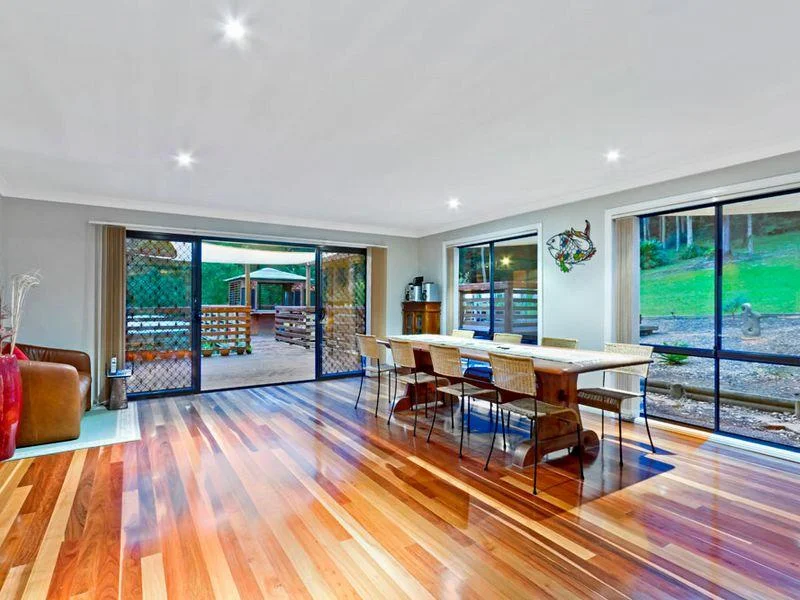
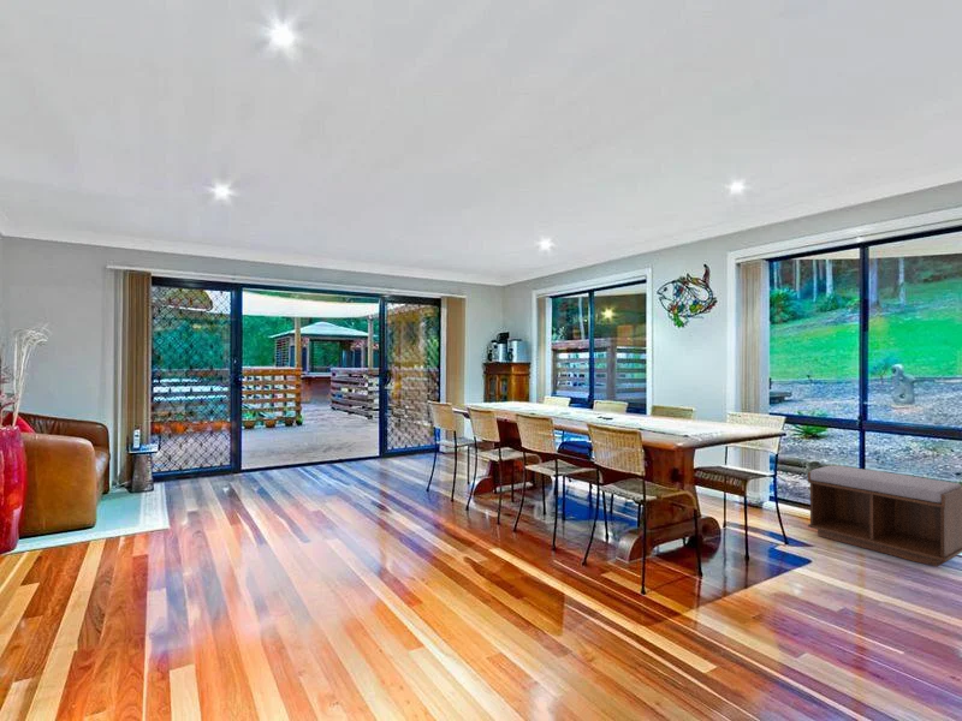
+ bench [807,465,962,568]
